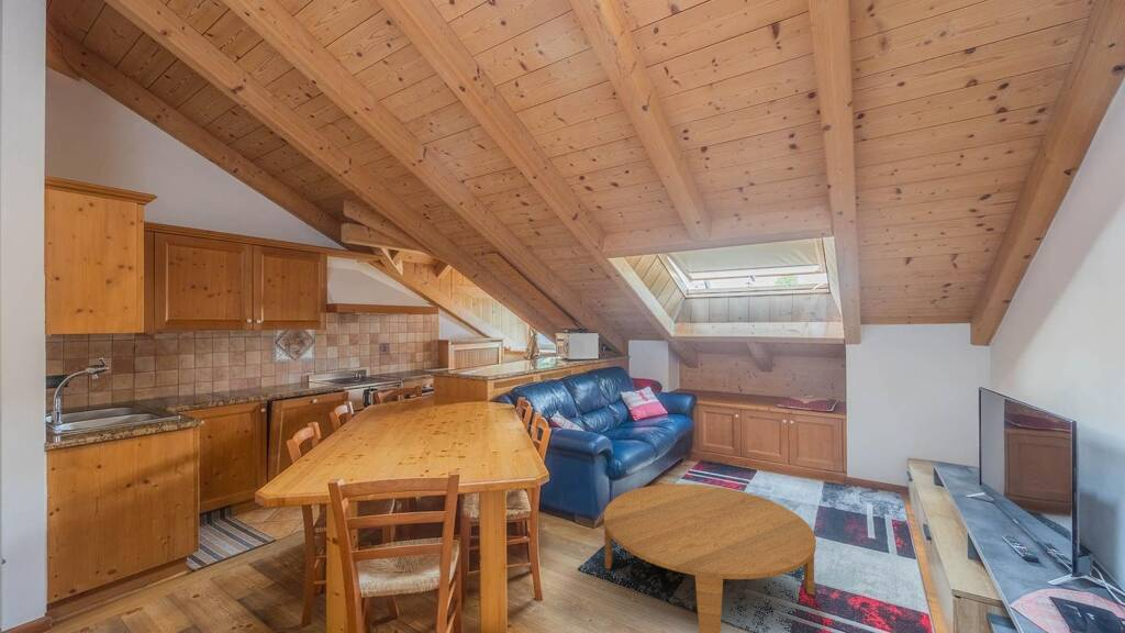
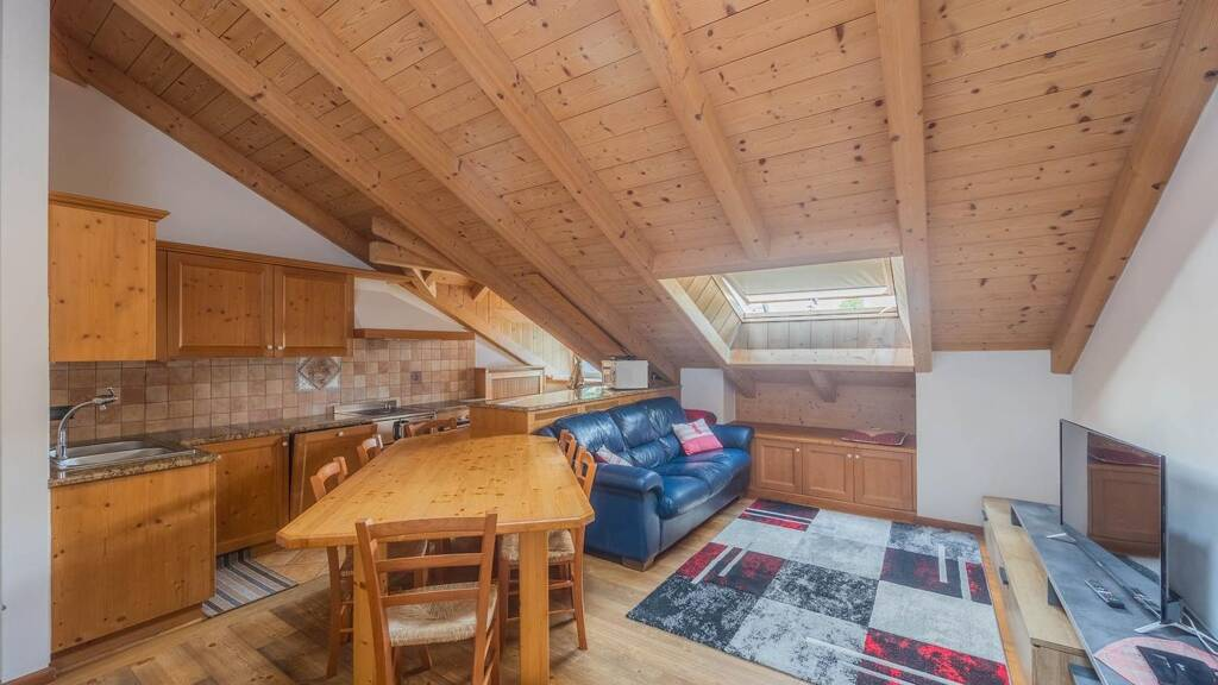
- coffee table [603,482,817,633]
